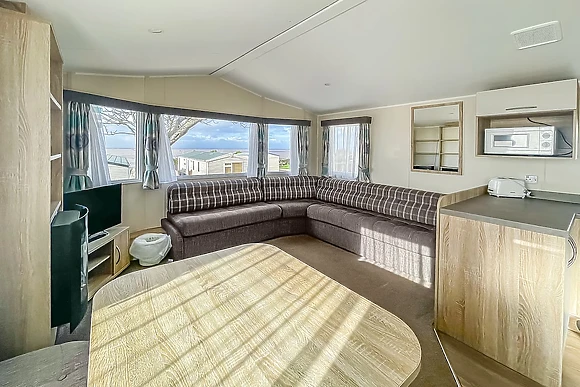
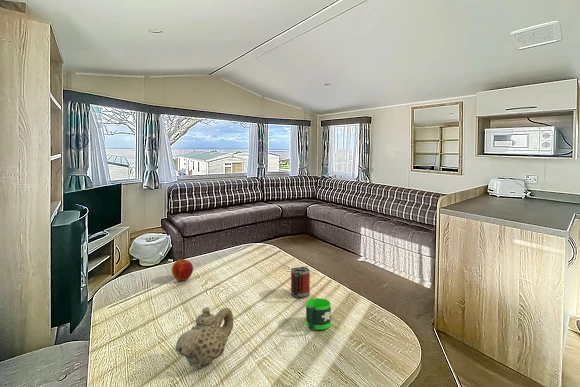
+ teapot [174,306,234,369]
+ mug [290,266,311,298]
+ mug [305,297,332,331]
+ apple [171,256,194,281]
